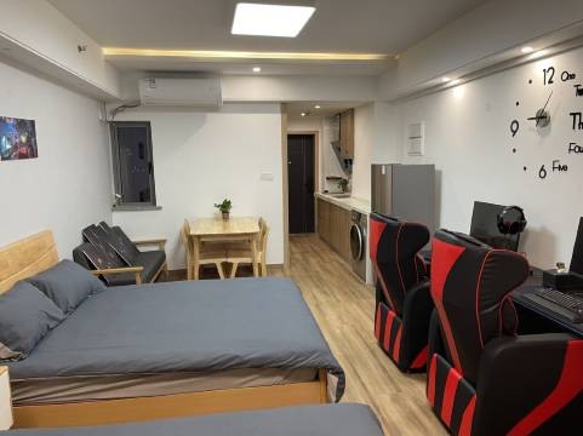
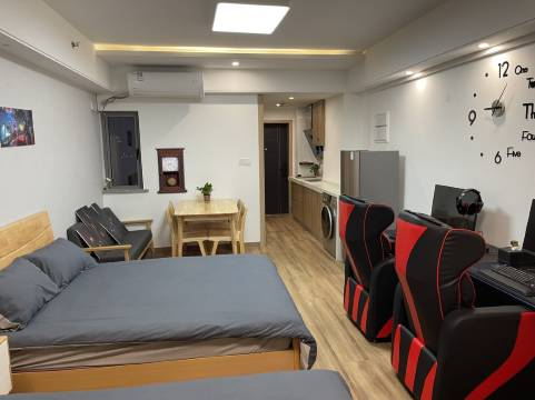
+ pendulum clock [155,147,188,196]
